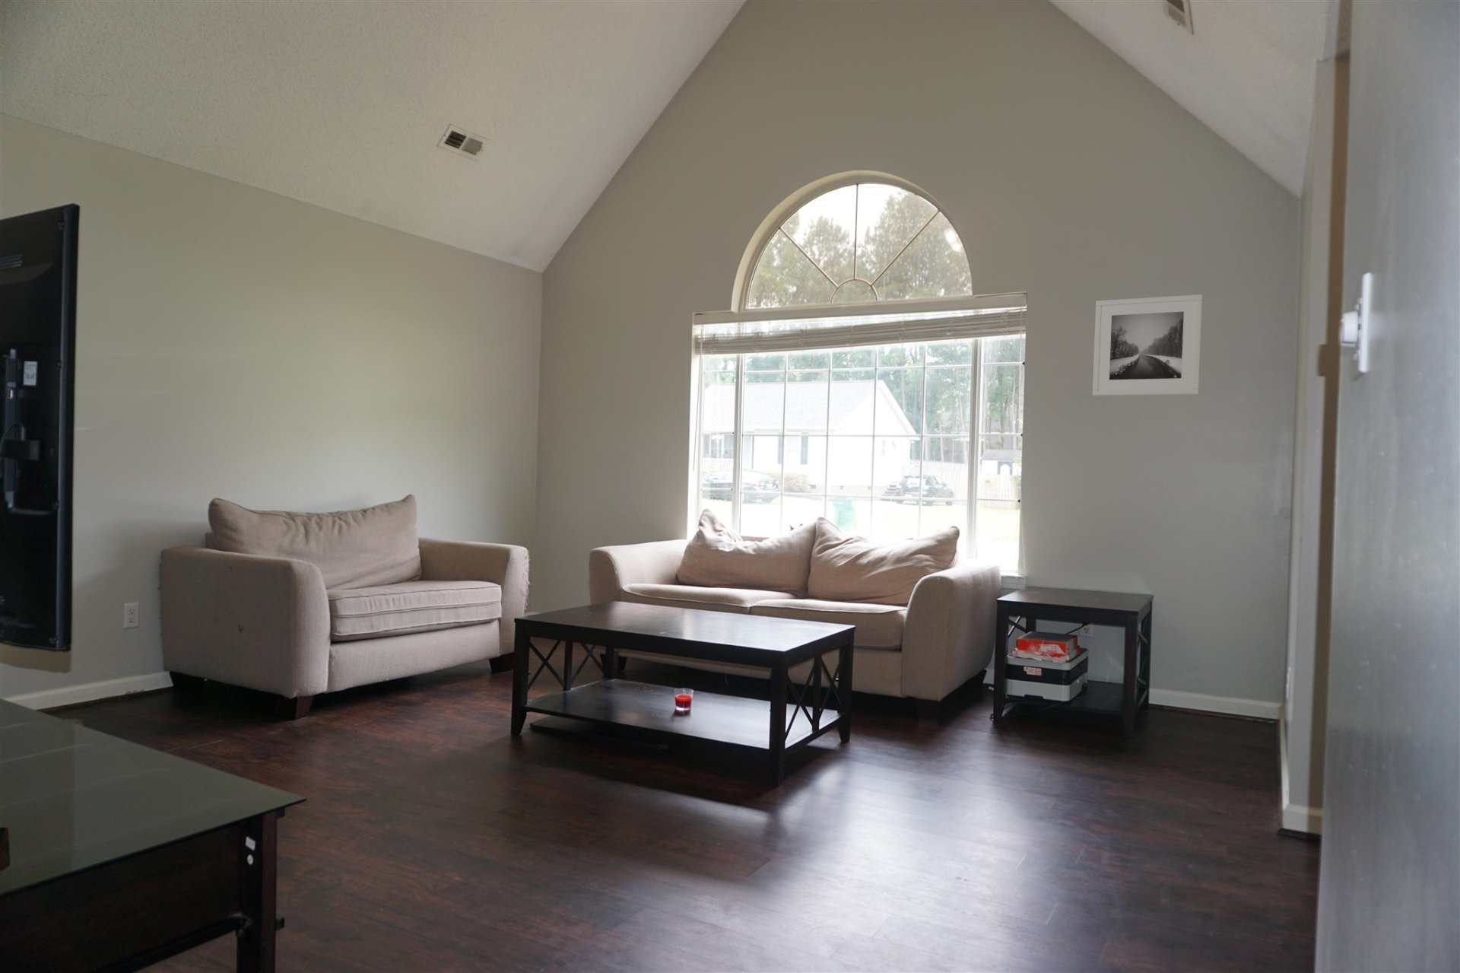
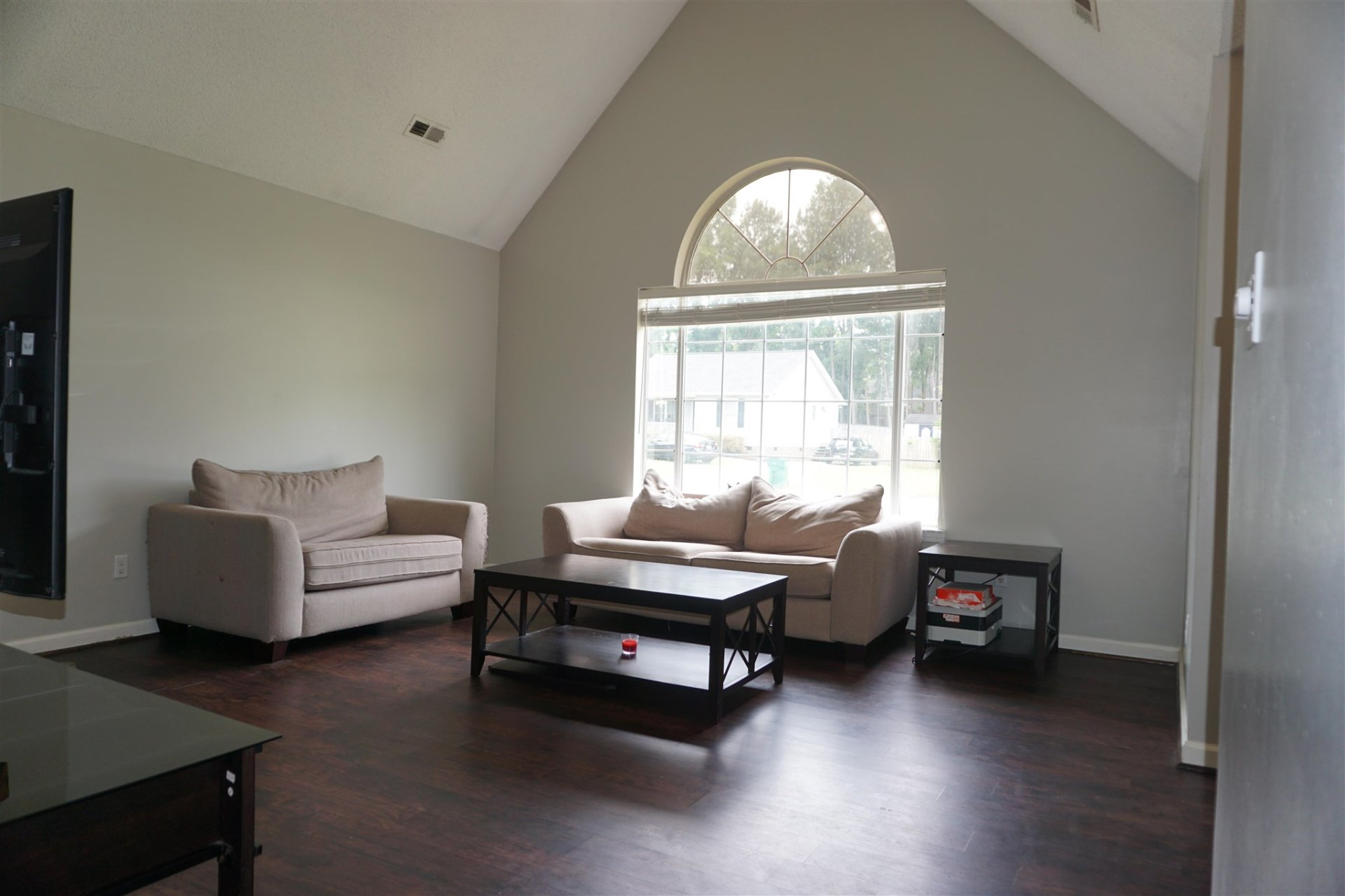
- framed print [1092,293,1203,396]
